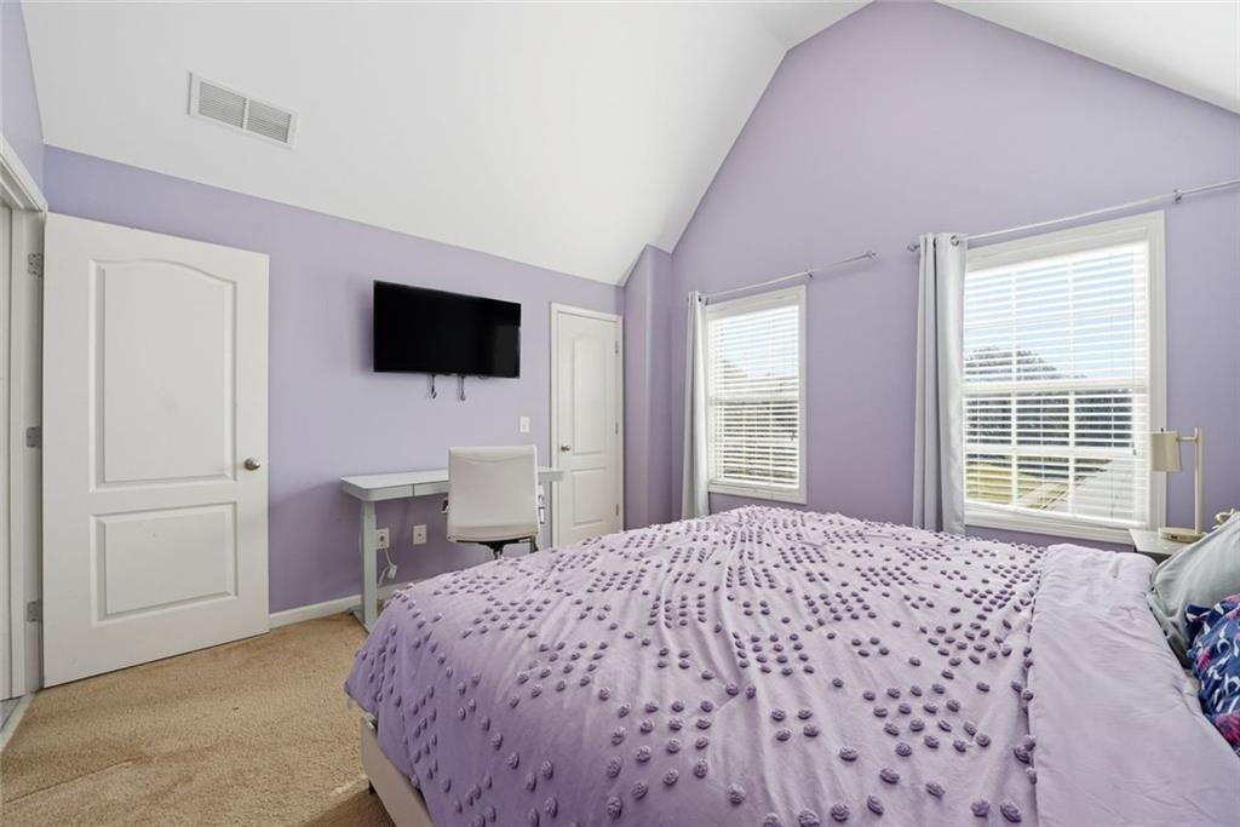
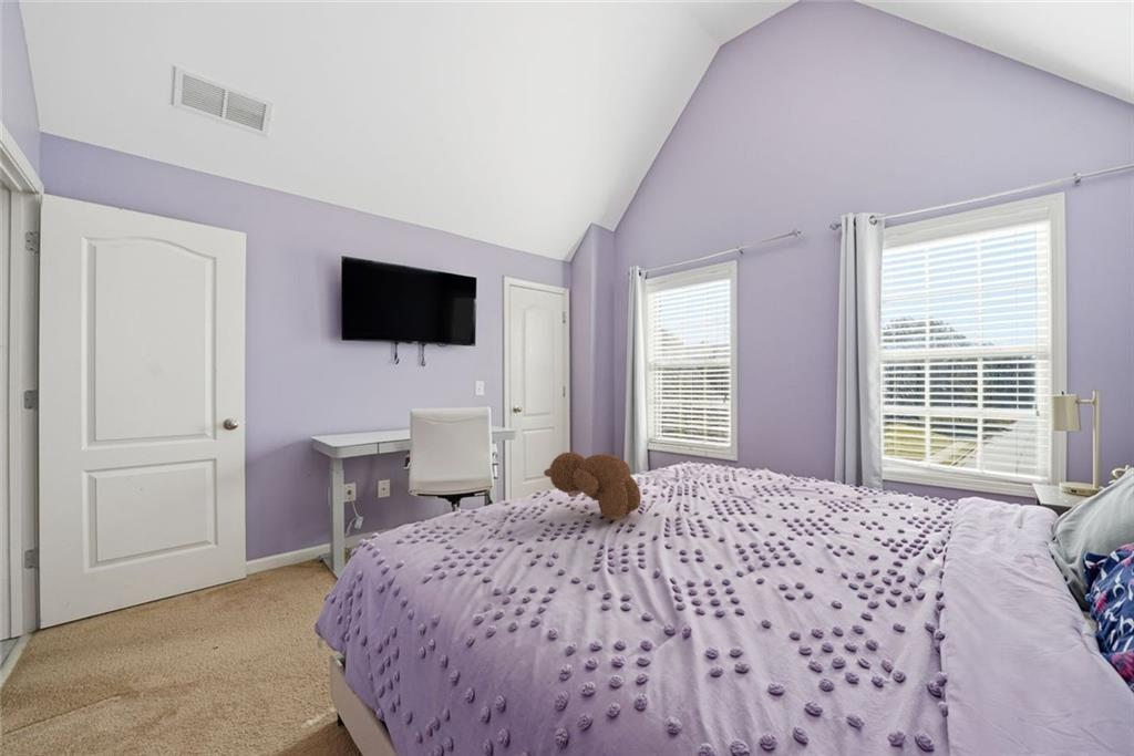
+ teddy bear [543,451,642,521]
